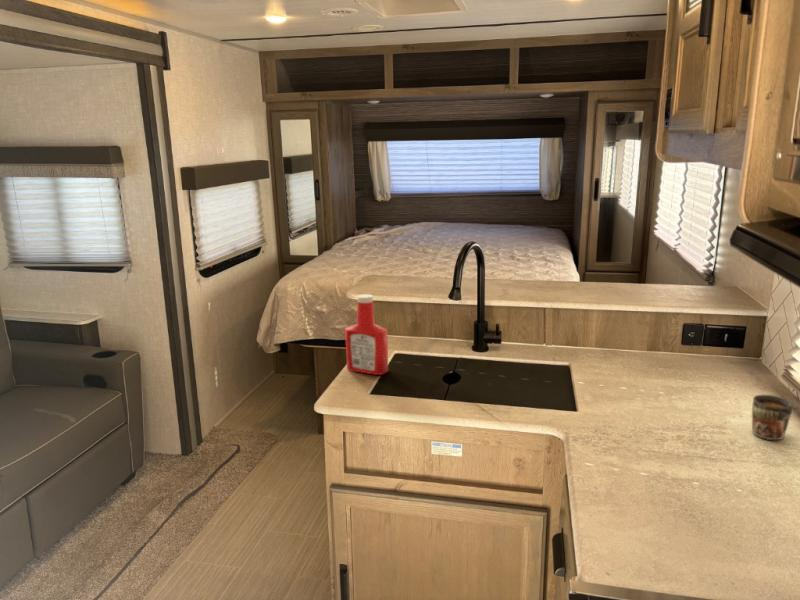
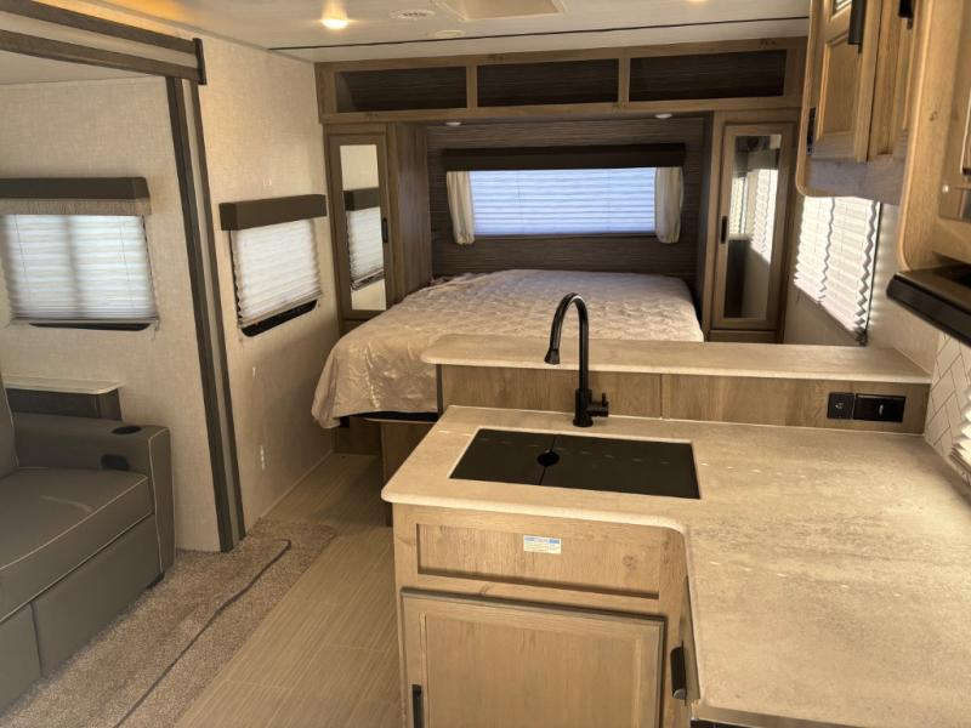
- mug [751,394,793,441]
- soap bottle [344,293,389,376]
